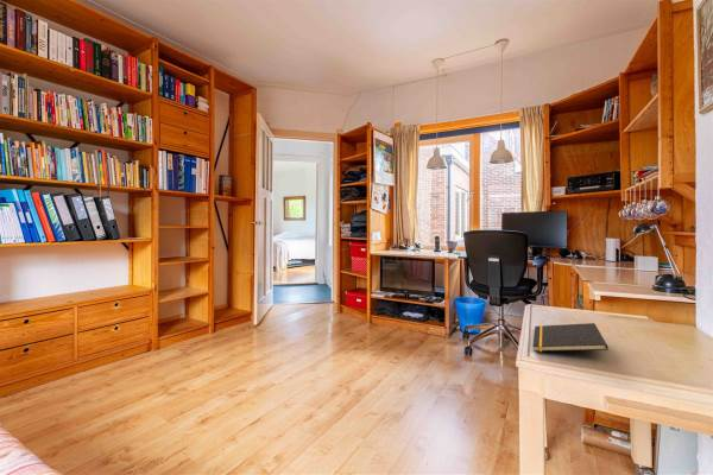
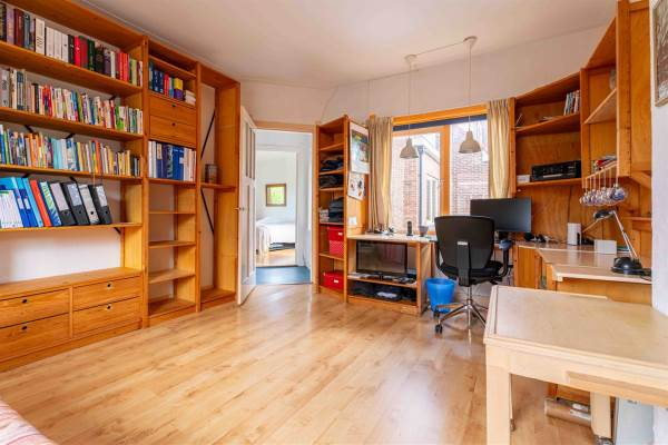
- notepad [532,322,610,353]
